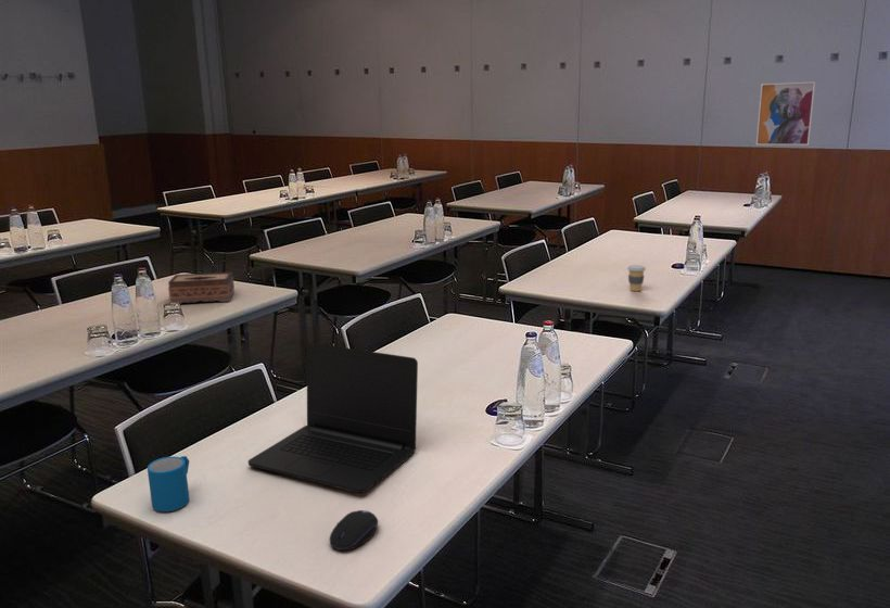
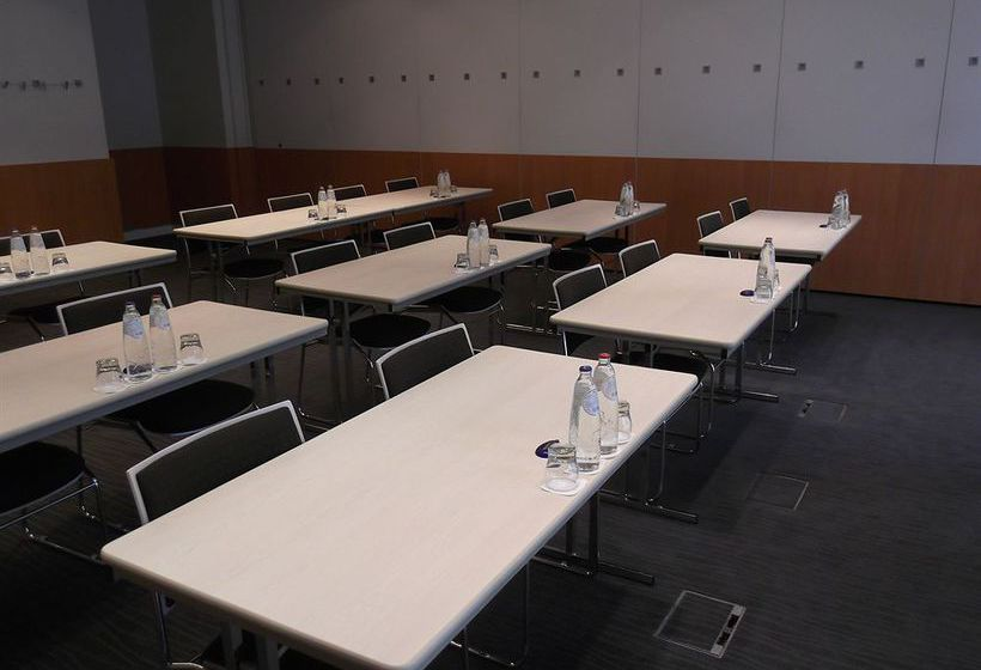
- mug [147,455,190,512]
- coffee cup [626,264,647,292]
- wall art [755,81,816,147]
- laptop [247,342,419,494]
- tissue box [167,270,236,305]
- computer mouse [329,509,379,552]
